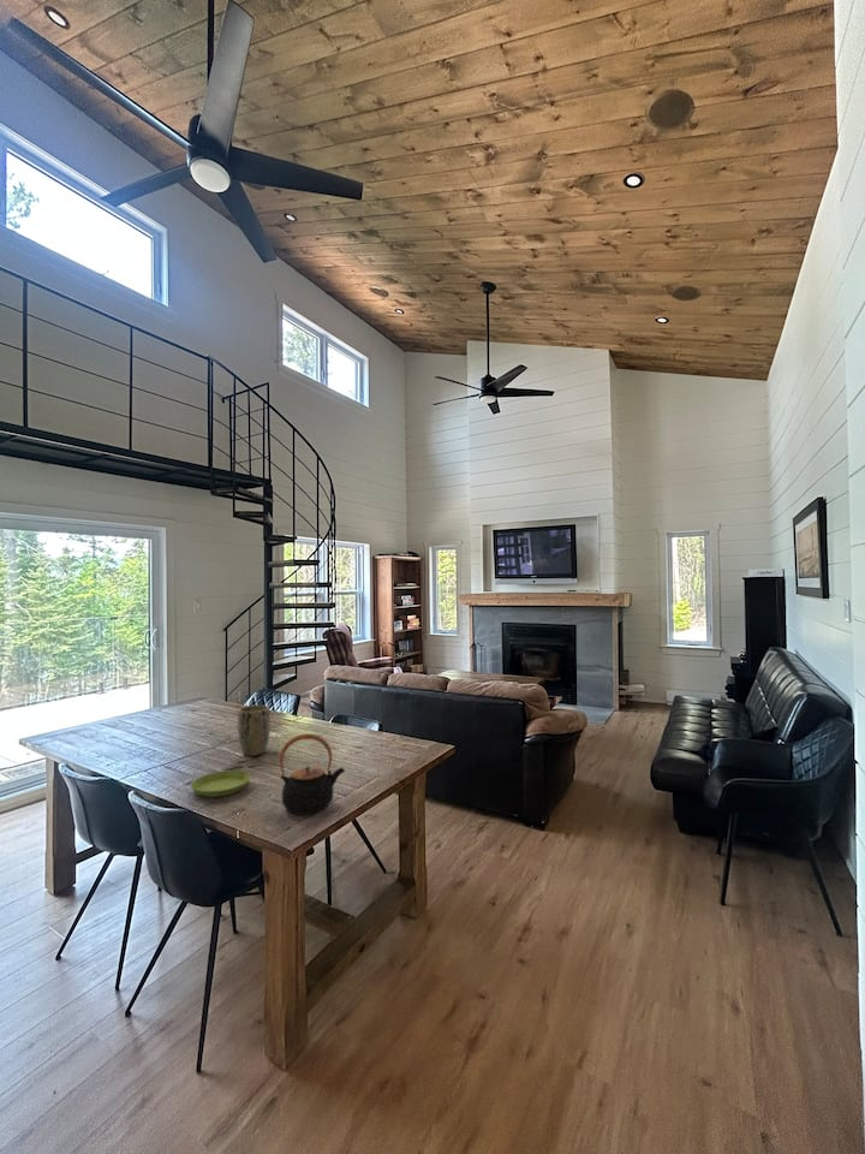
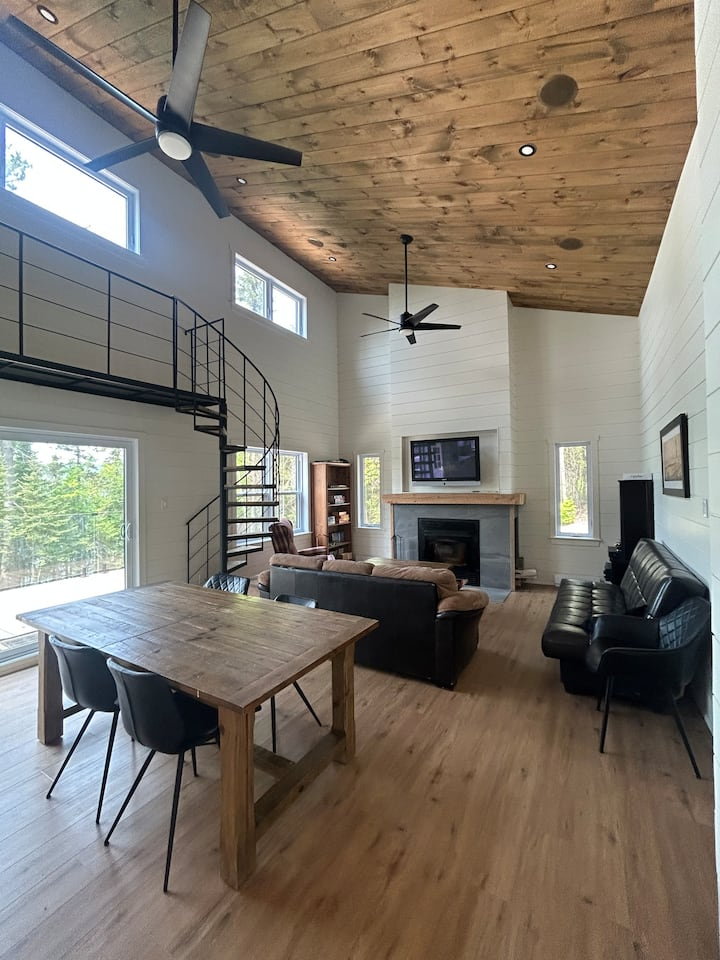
- plant pot [237,704,272,757]
- teapot [279,733,346,816]
- saucer [190,769,252,798]
